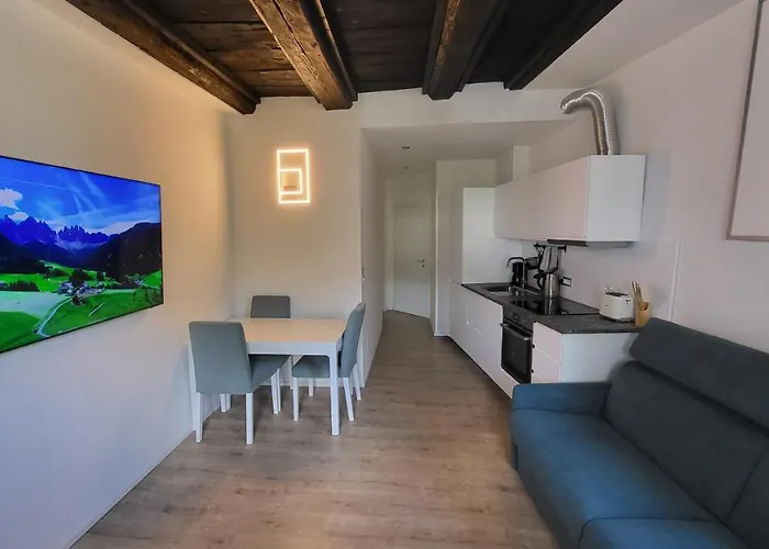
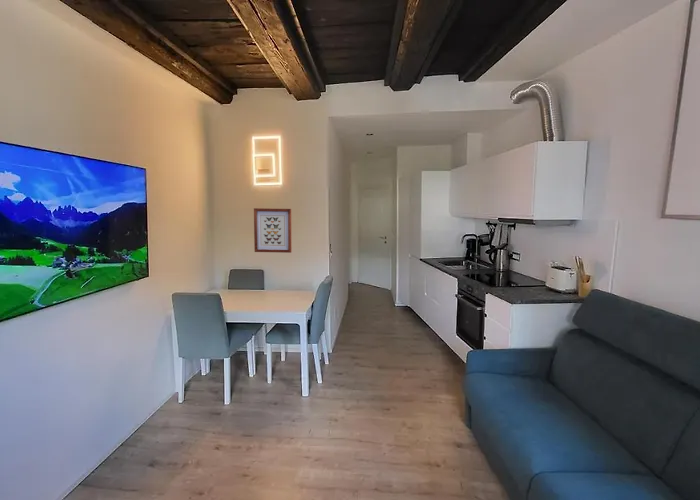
+ wall art [253,207,293,254]
